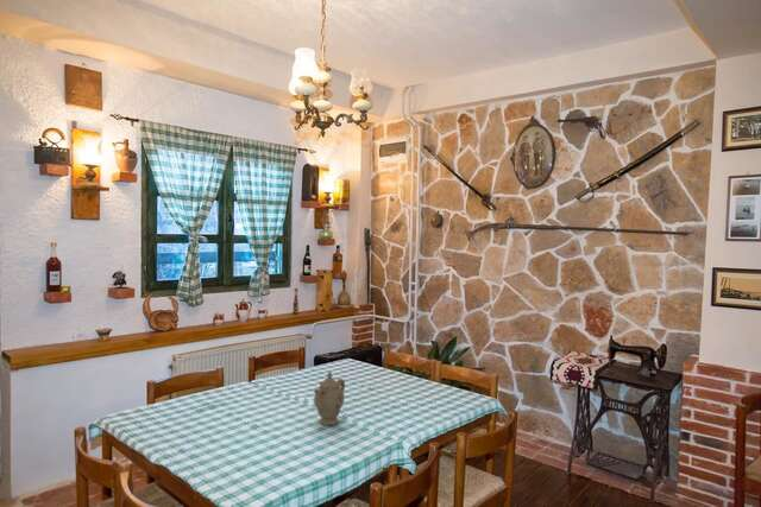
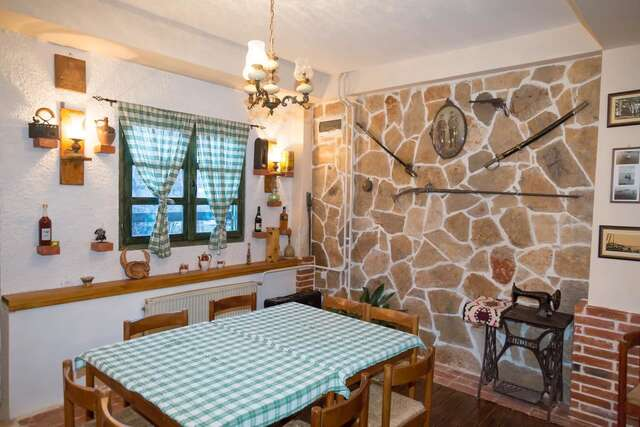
- chinaware [313,370,346,426]
